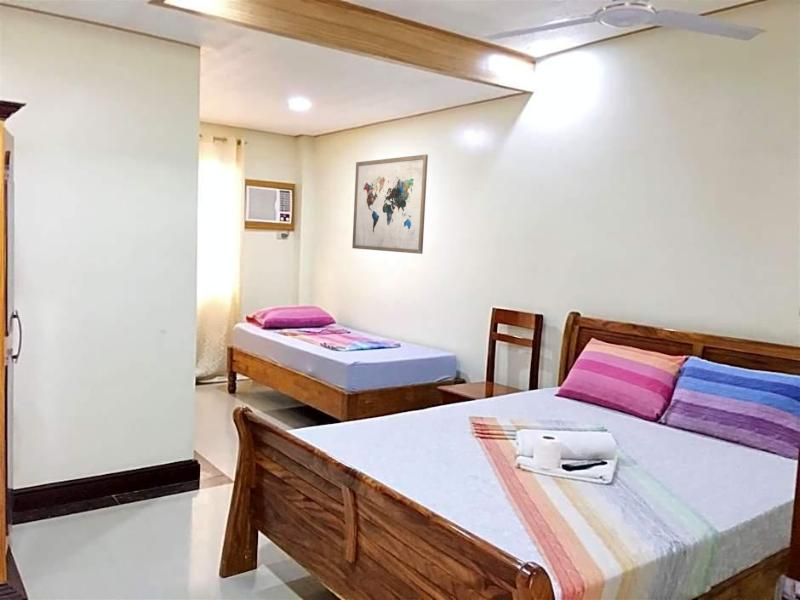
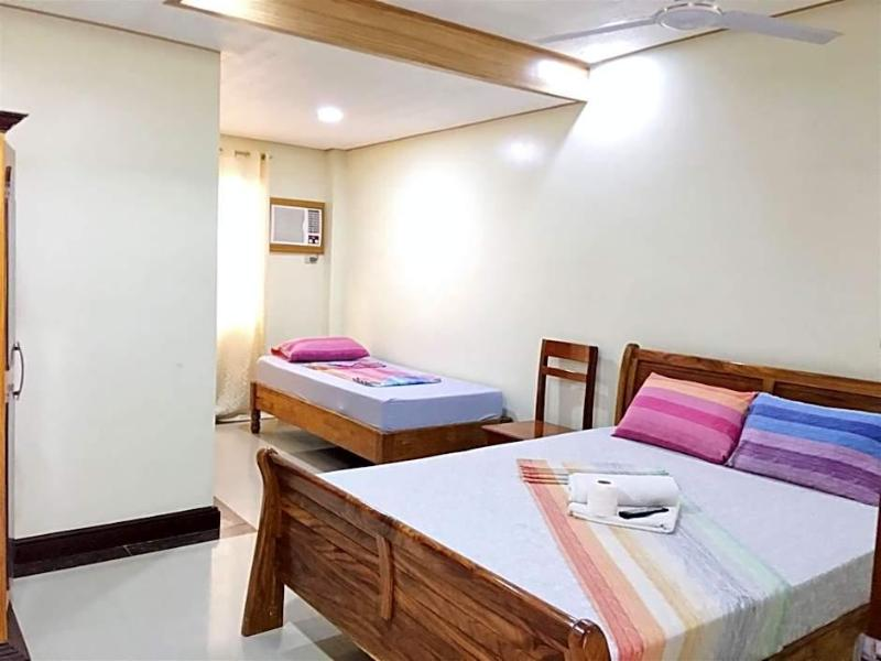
- wall art [351,154,429,255]
